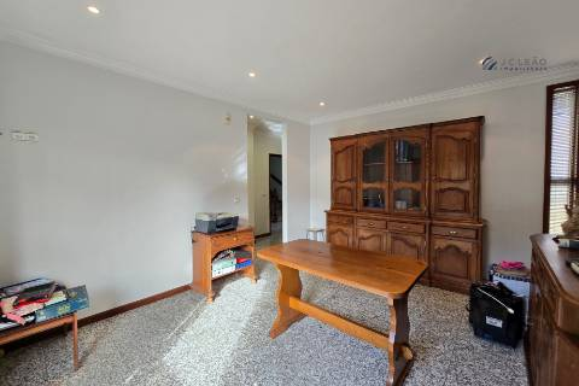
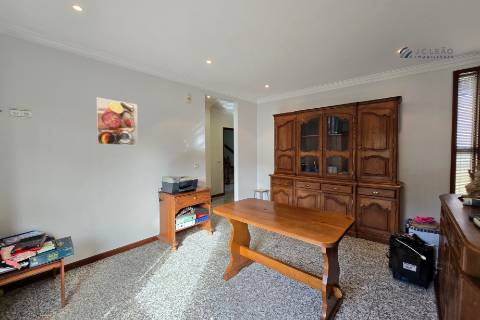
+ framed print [95,96,138,147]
